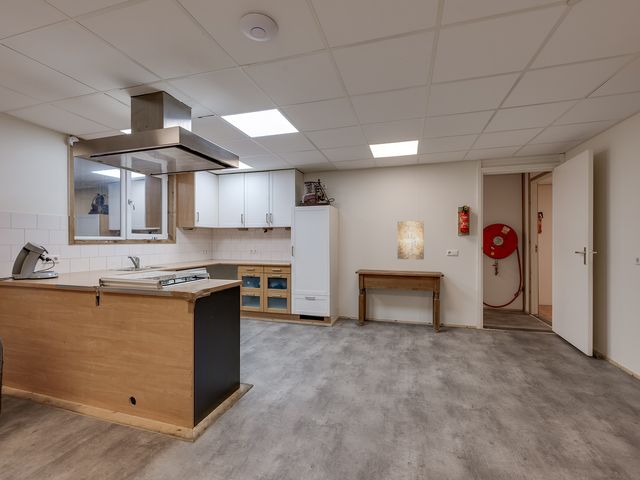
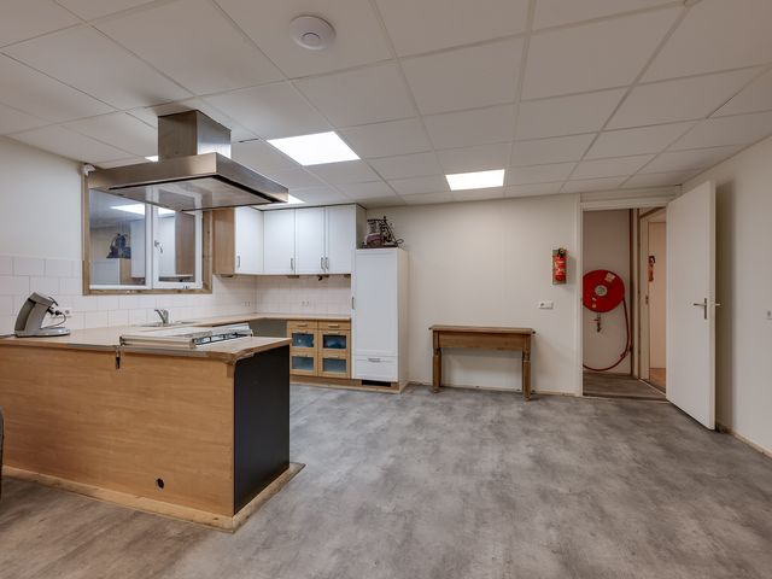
- wall art [397,220,425,260]
